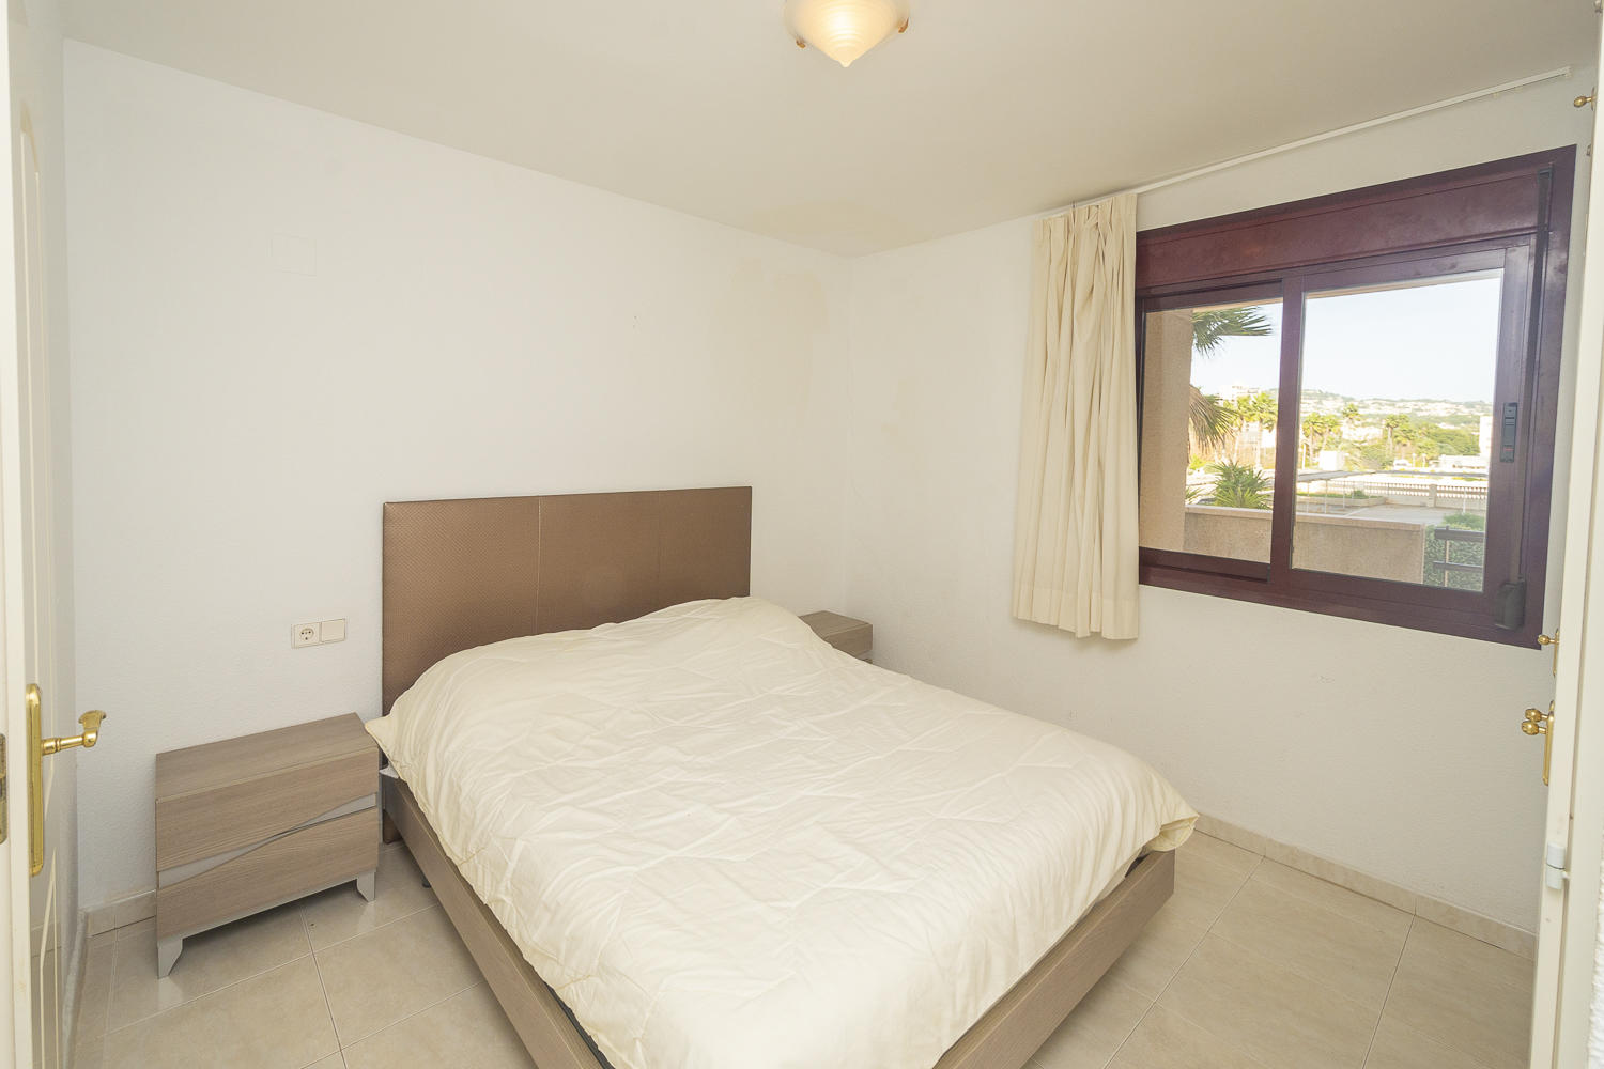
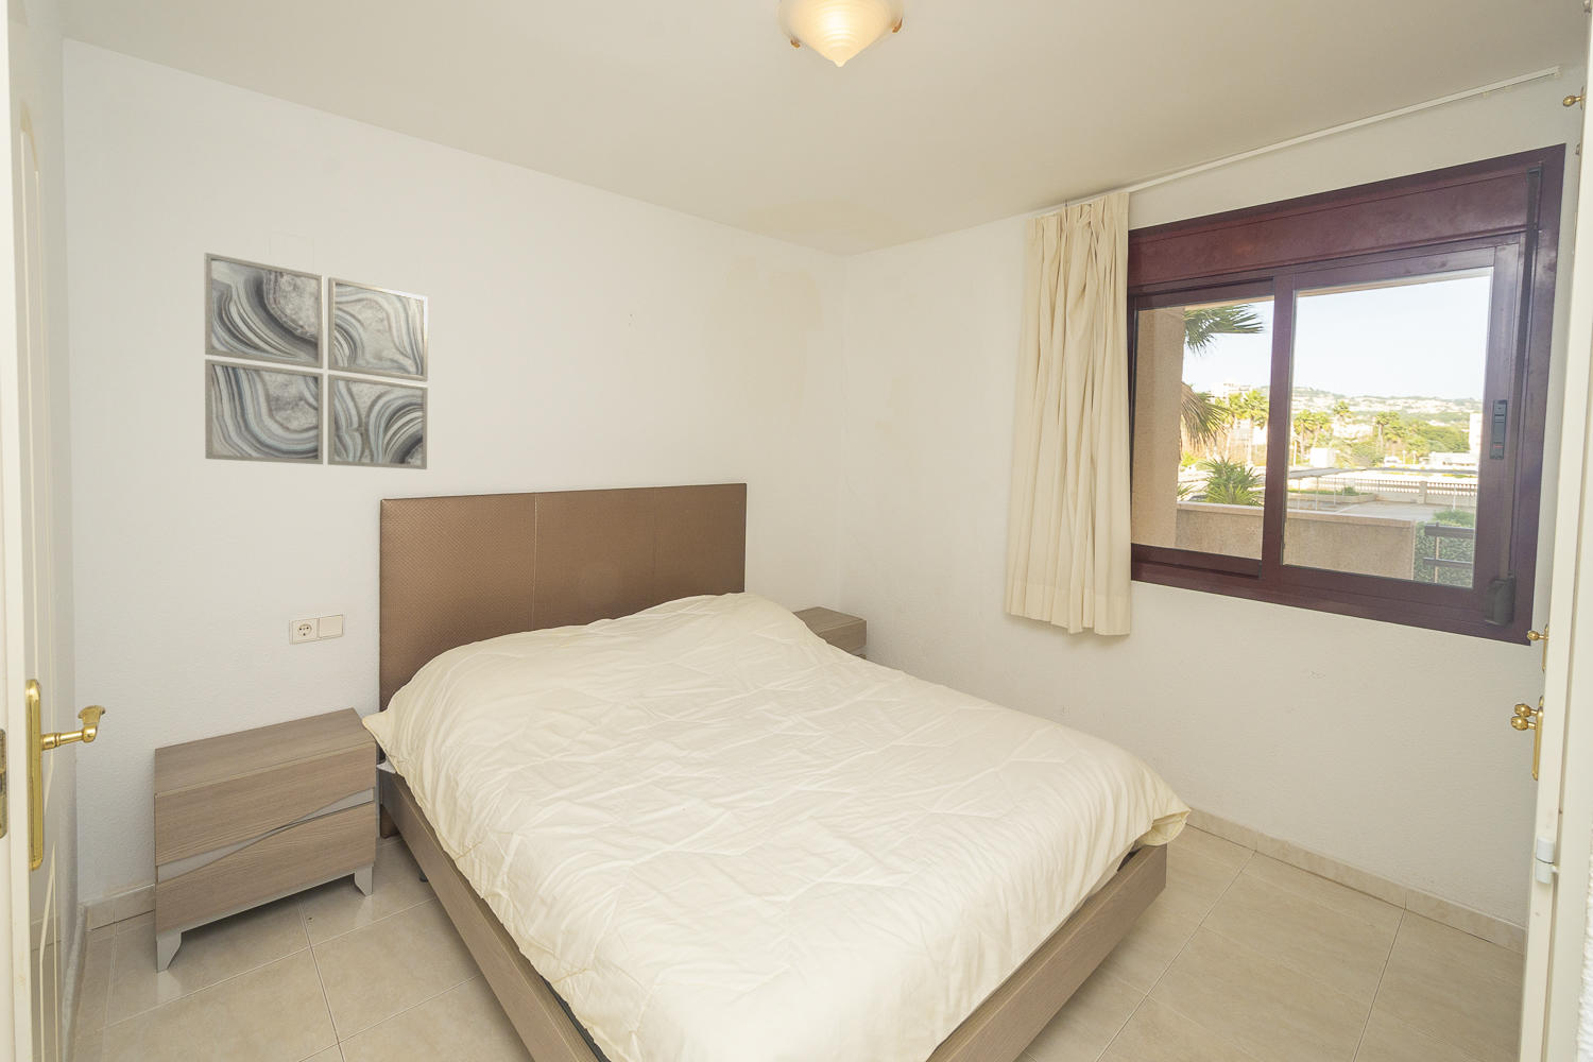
+ wall art [203,251,429,471]
